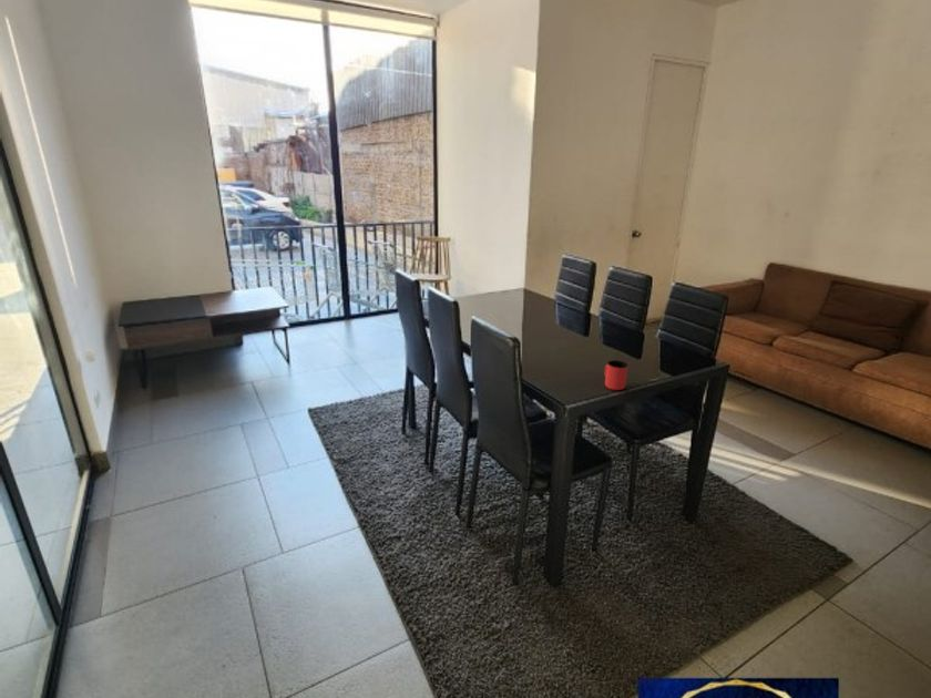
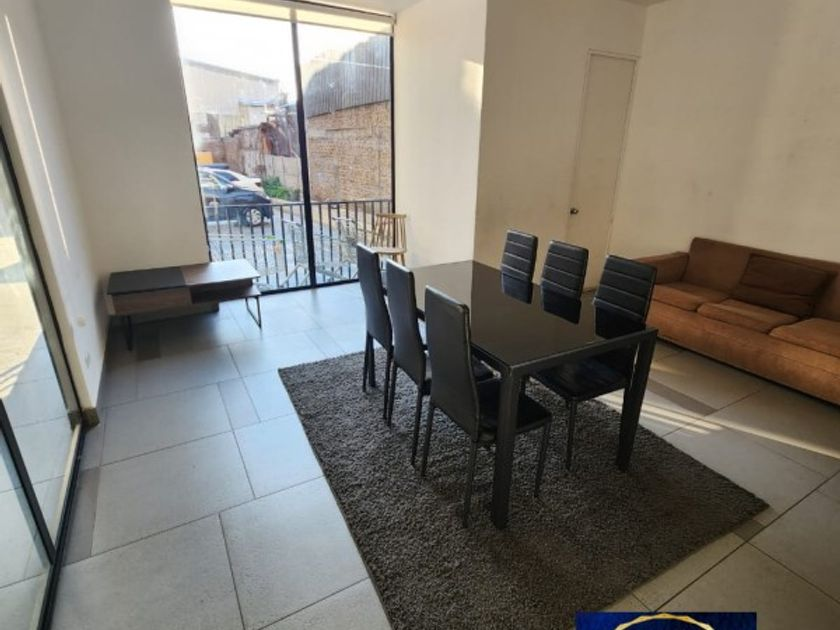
- cup [604,359,628,391]
